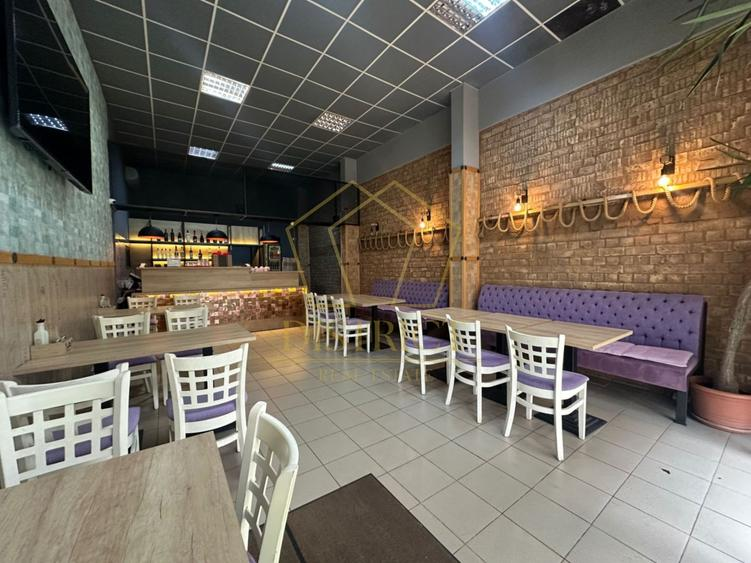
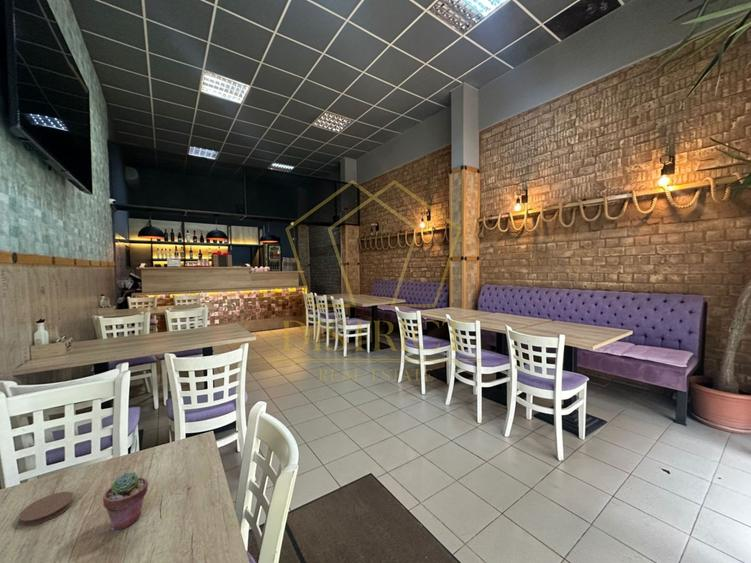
+ potted succulent [102,471,149,531]
+ coaster [18,491,74,527]
